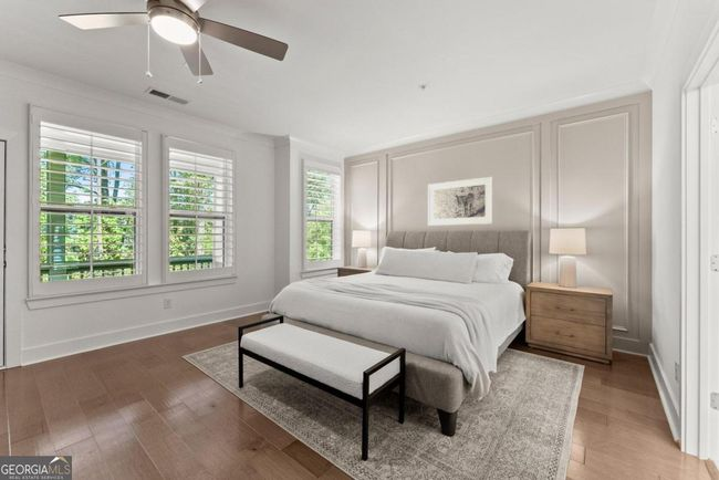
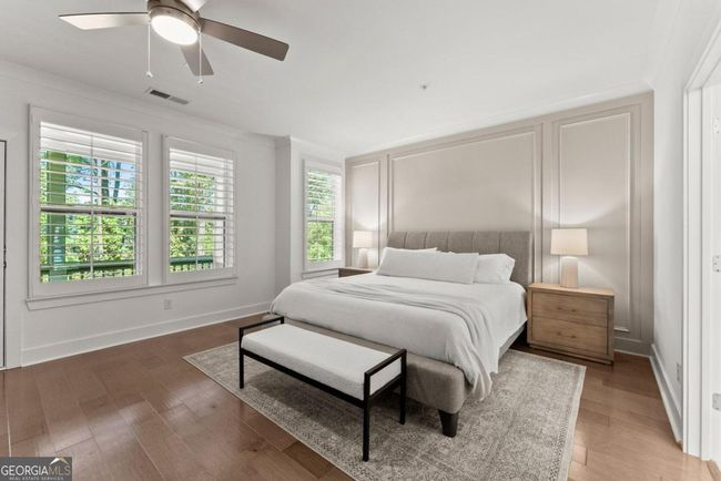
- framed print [427,176,494,227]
